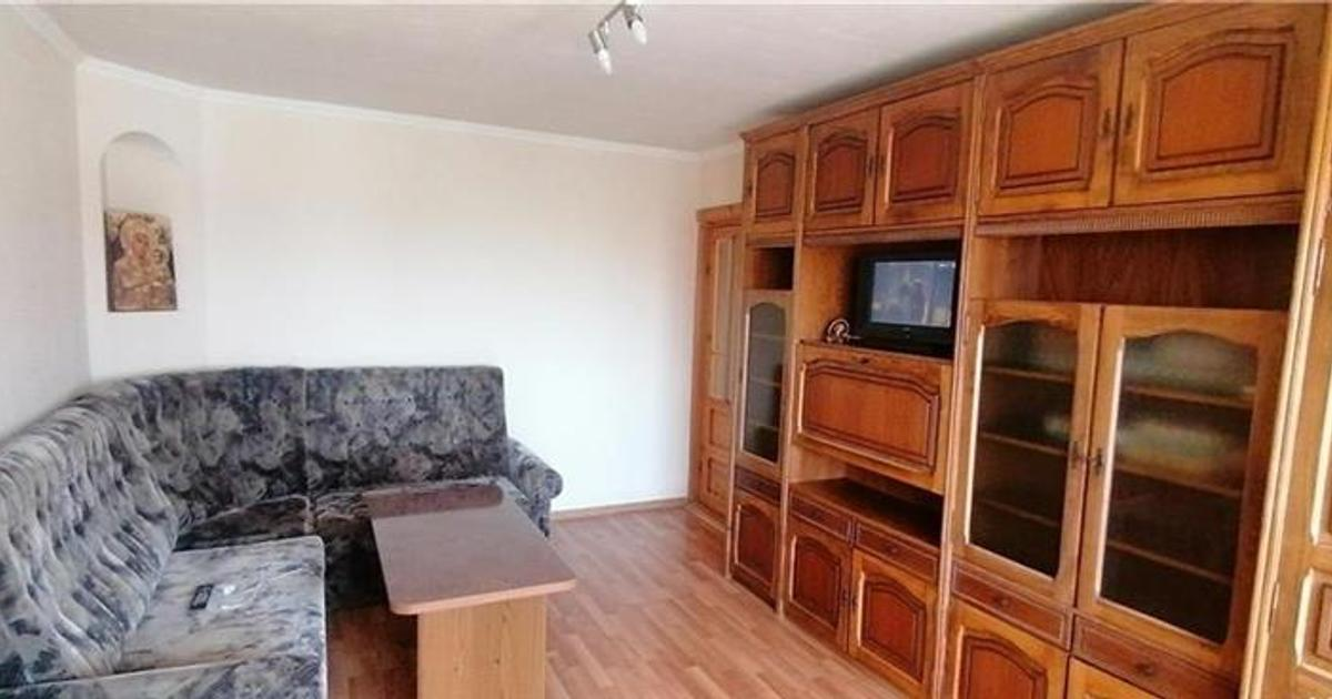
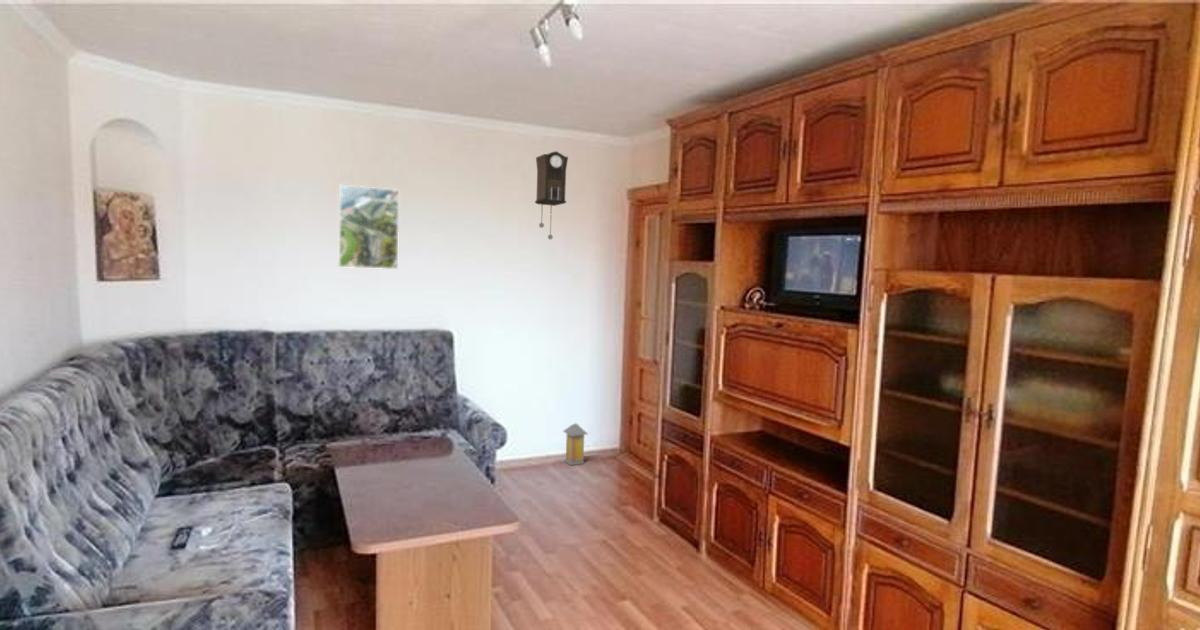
+ pendulum clock [534,150,569,240]
+ lantern [562,422,589,466]
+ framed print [337,184,400,270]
